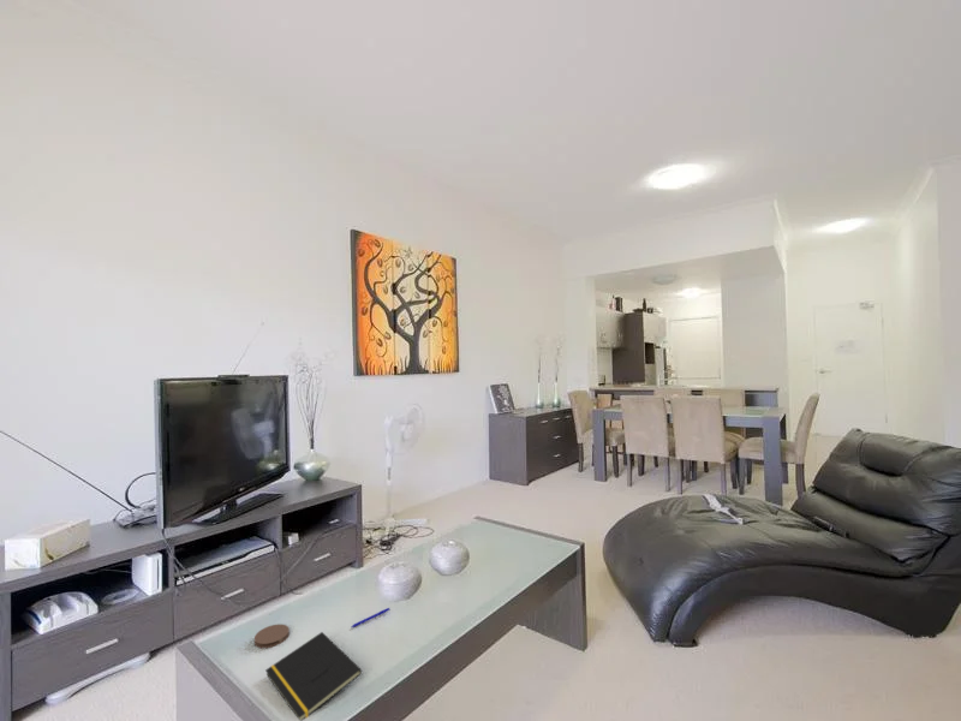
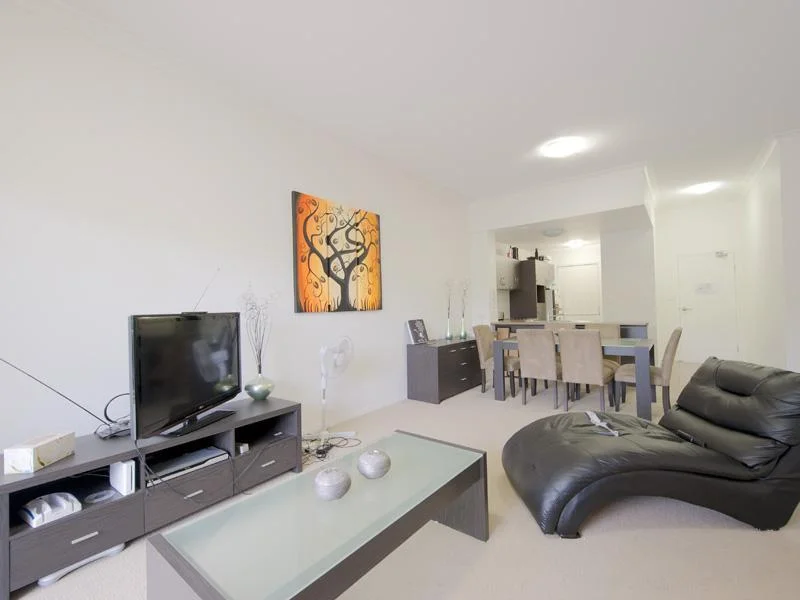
- coaster [253,624,291,649]
- notepad [264,631,363,721]
- pen [350,607,390,628]
